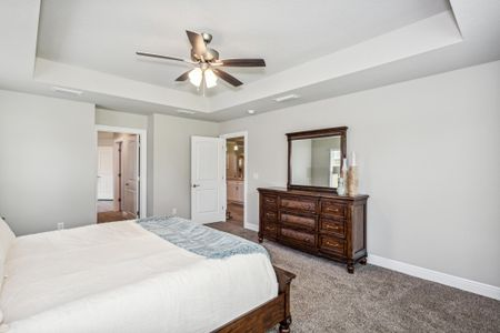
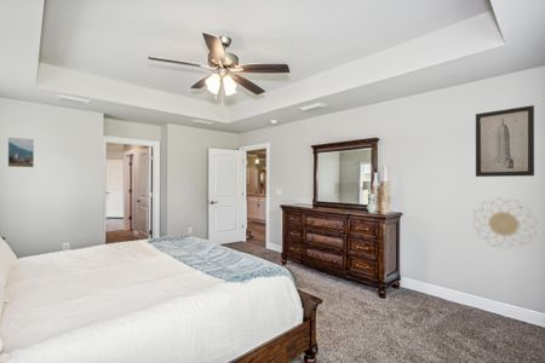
+ decorative wall piece [472,197,538,249]
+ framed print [7,137,35,168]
+ wall art [475,104,535,178]
